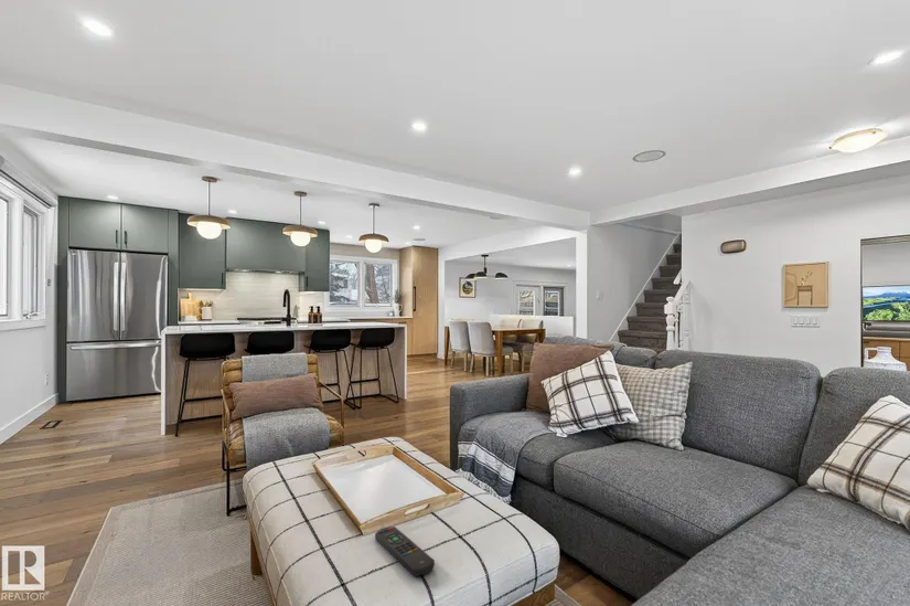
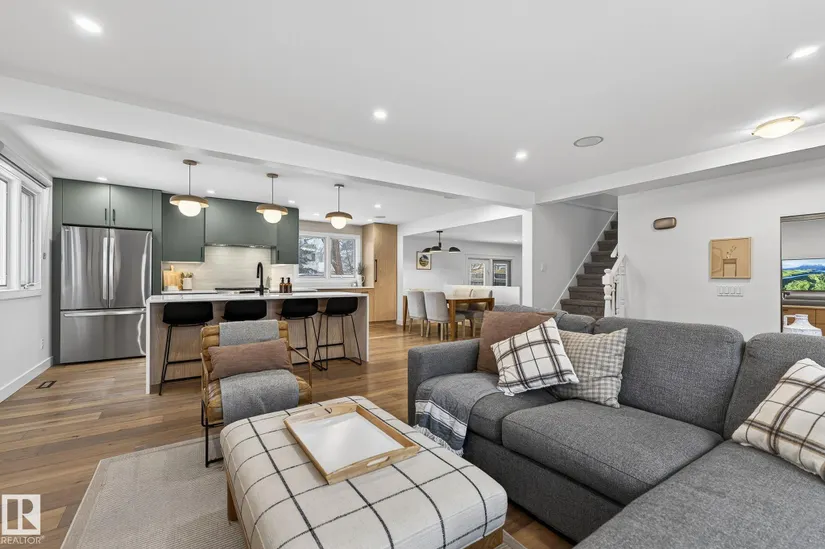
- remote control [374,525,436,577]
